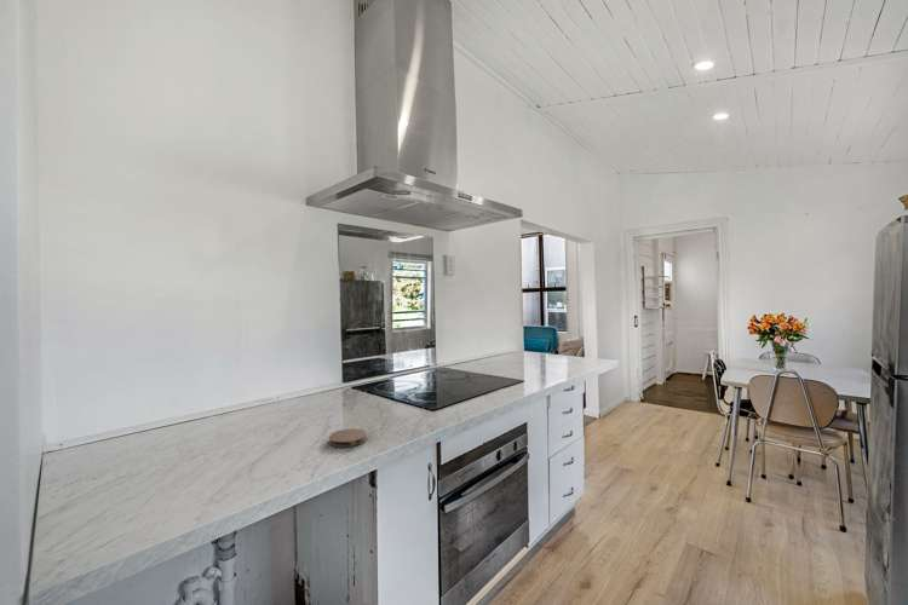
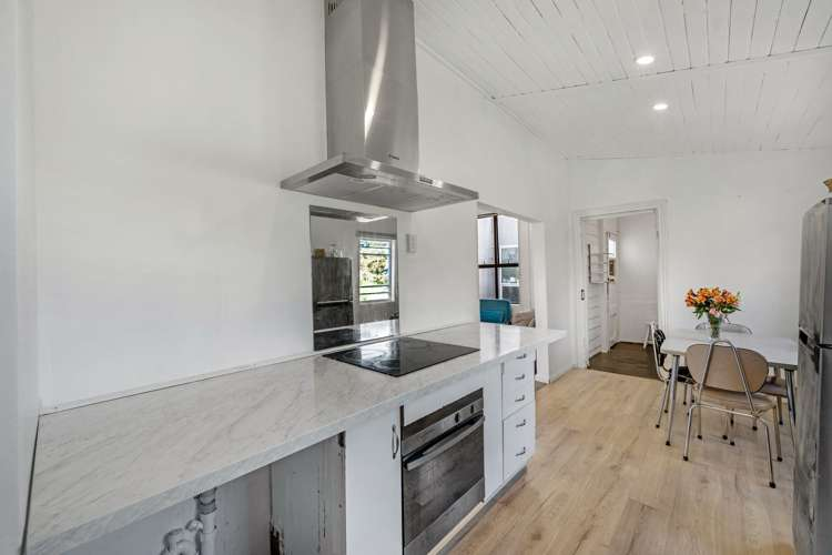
- coaster [328,427,368,449]
